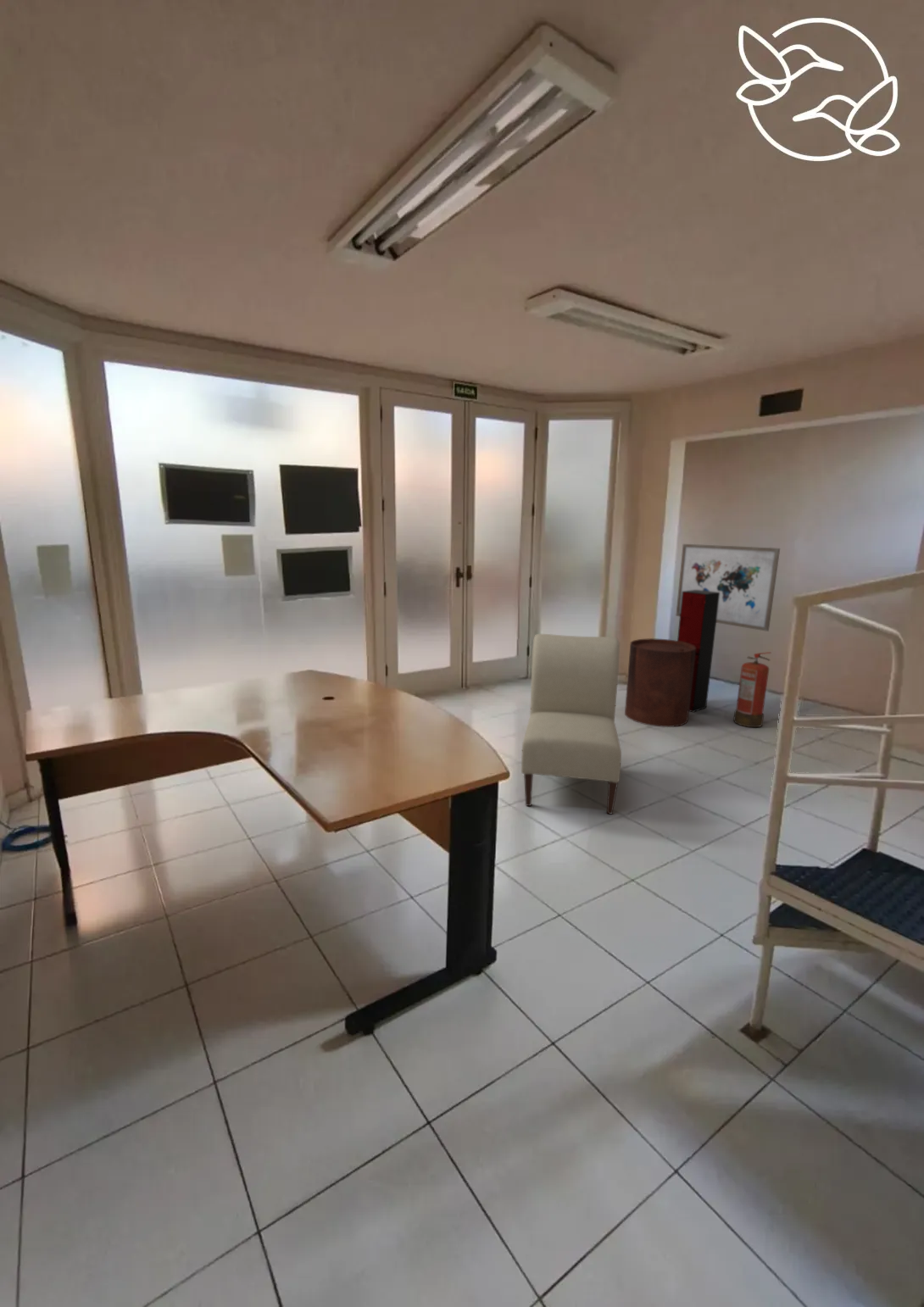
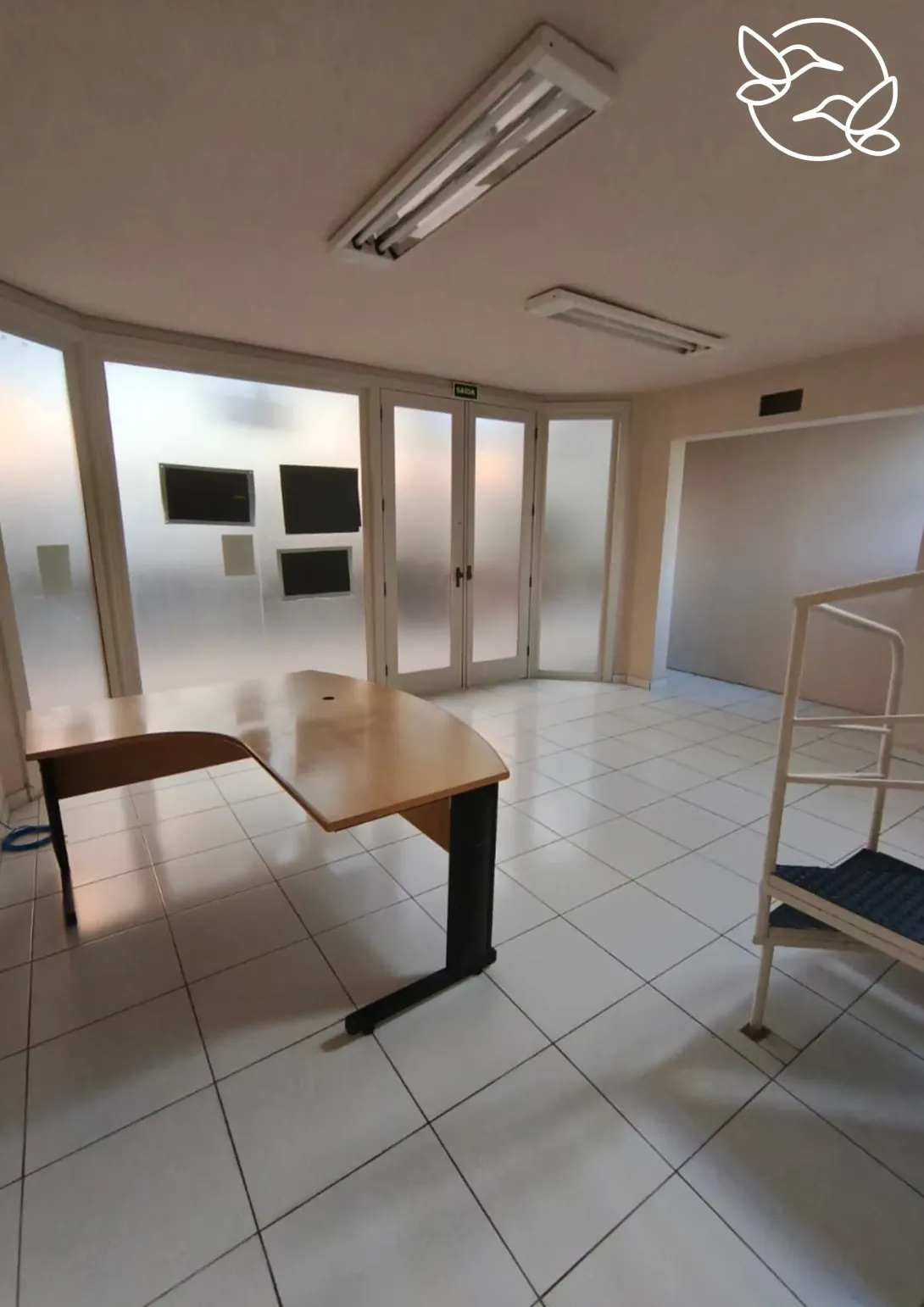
- chair [520,633,622,815]
- wall art [675,543,781,632]
- fire extinguisher [732,652,771,728]
- locker [676,590,720,713]
- trash can [624,637,696,728]
